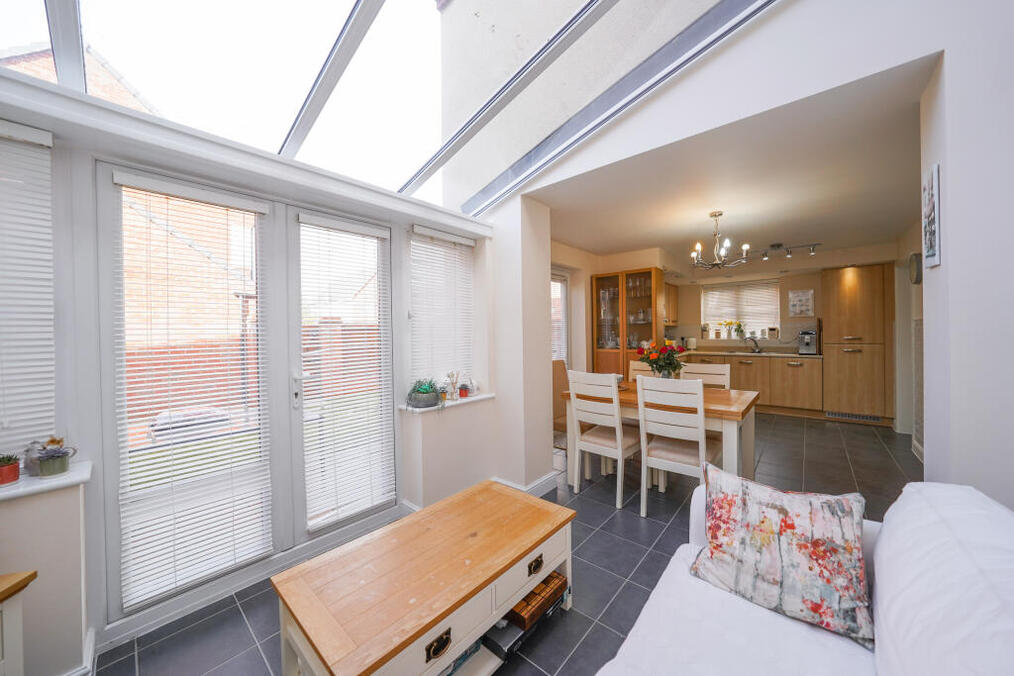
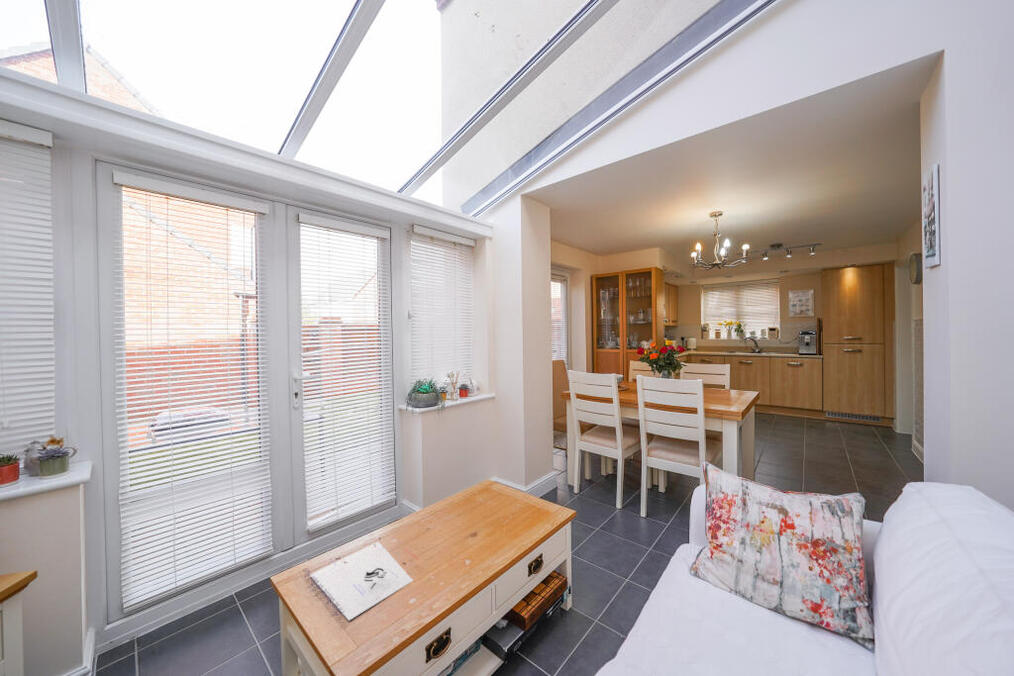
+ board game [302,537,419,621]
